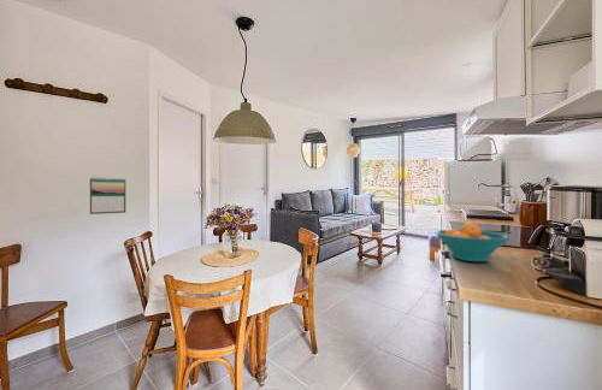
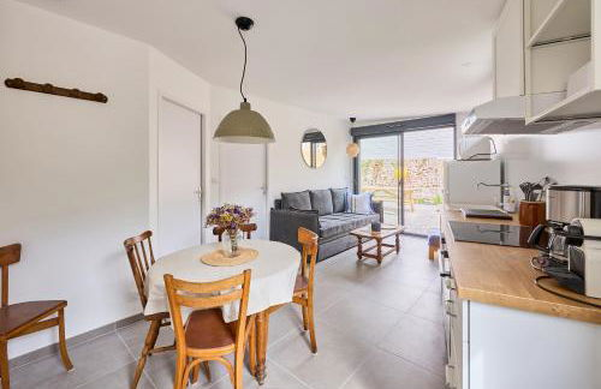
- fruit bowl [435,221,510,262]
- calendar [89,176,126,215]
